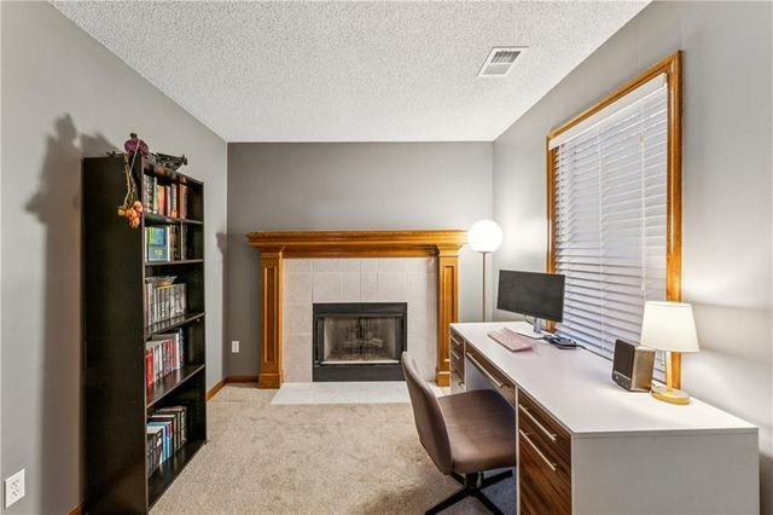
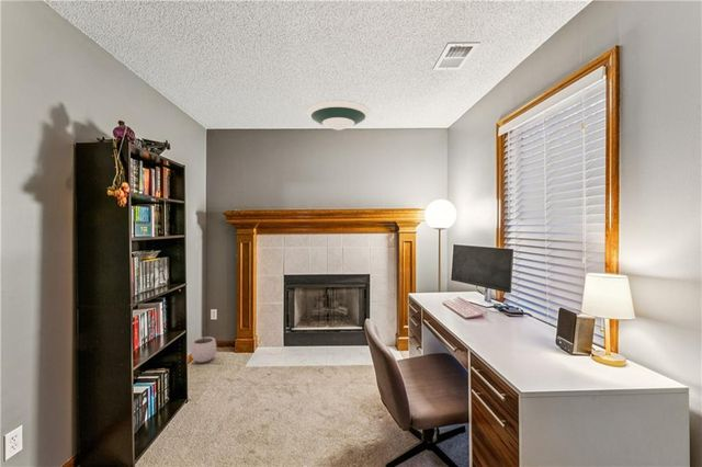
+ plant pot [190,332,217,364]
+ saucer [305,99,372,132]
